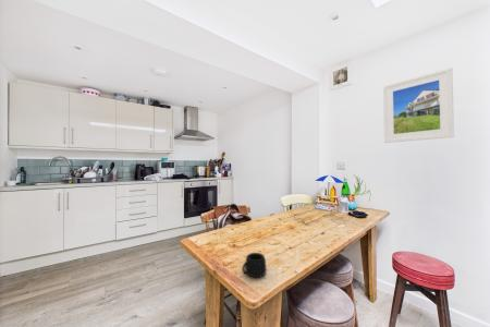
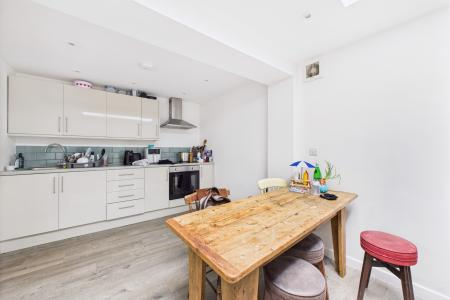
- mug [241,252,268,278]
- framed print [382,66,455,144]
